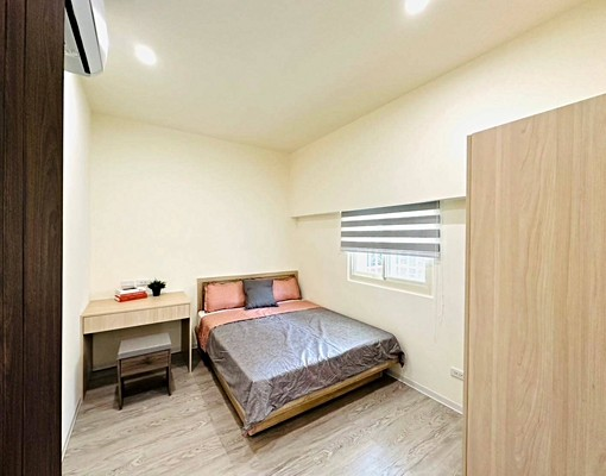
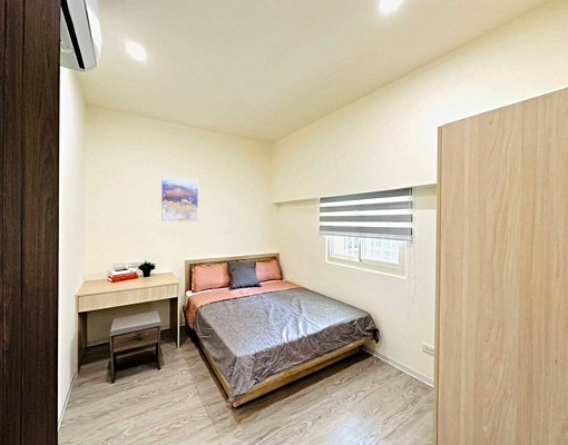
+ wall art [160,175,198,222]
